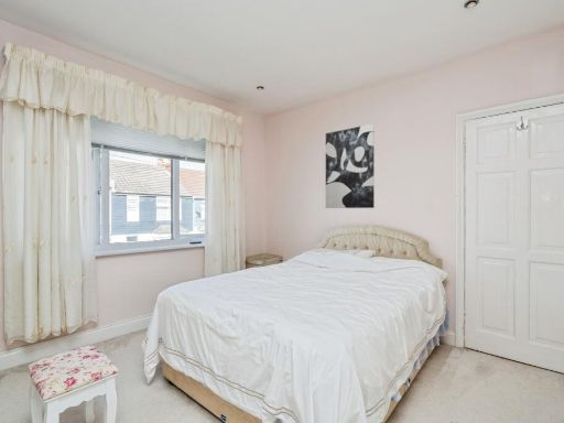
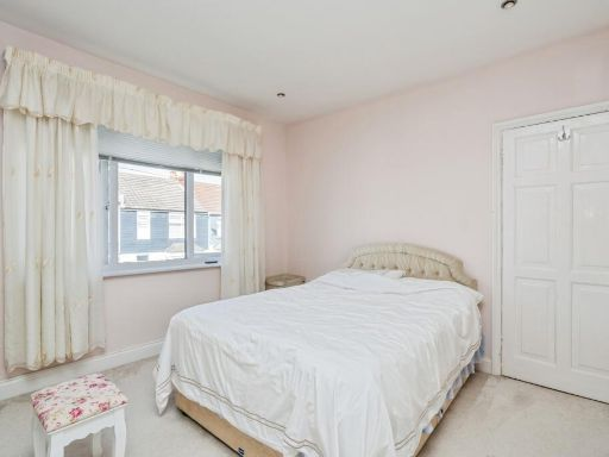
- wall art [325,123,376,209]
